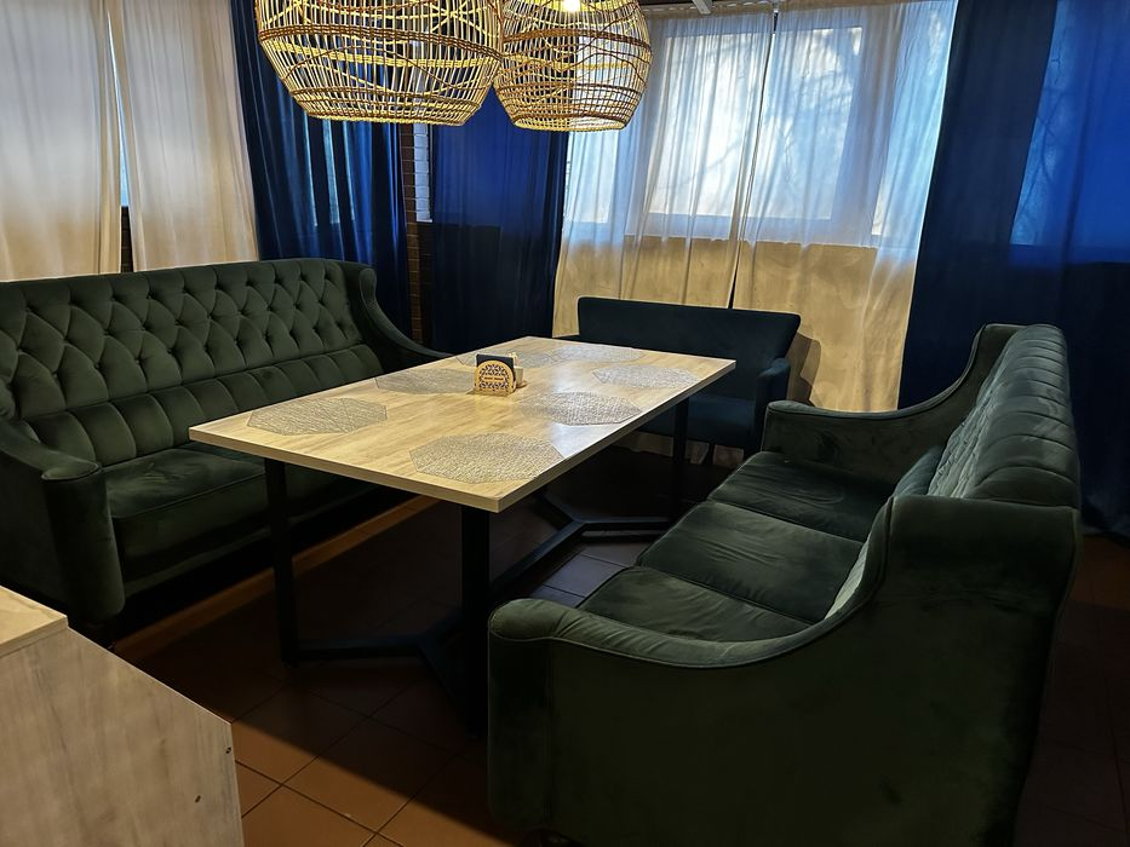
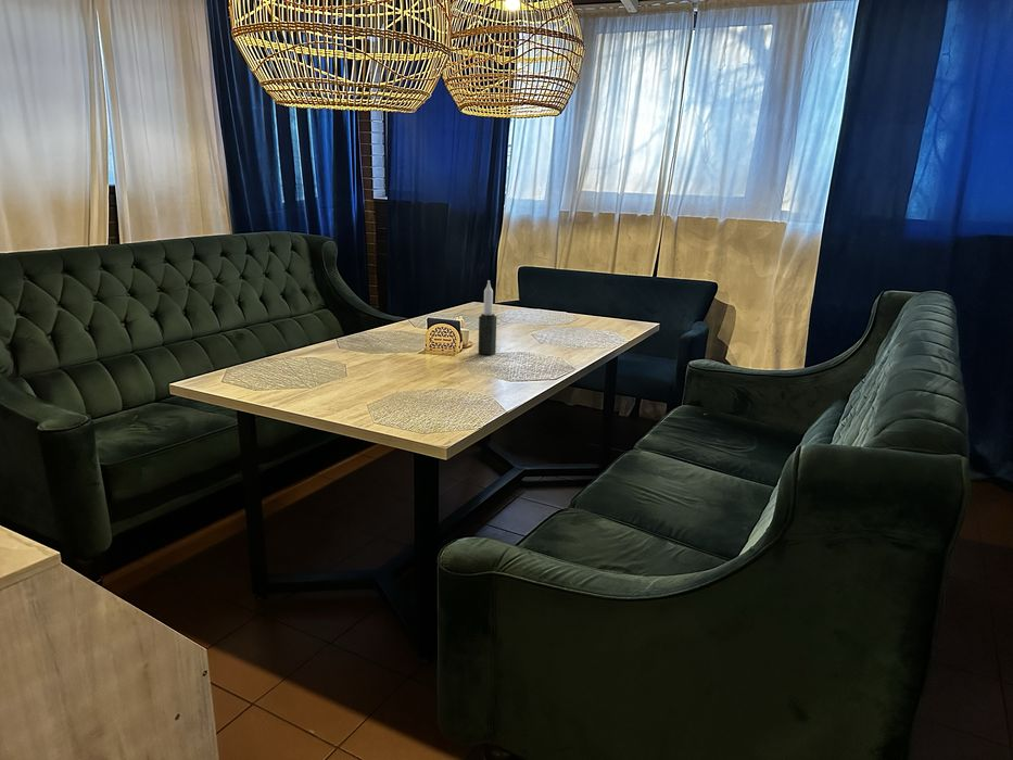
+ candle [477,279,497,356]
